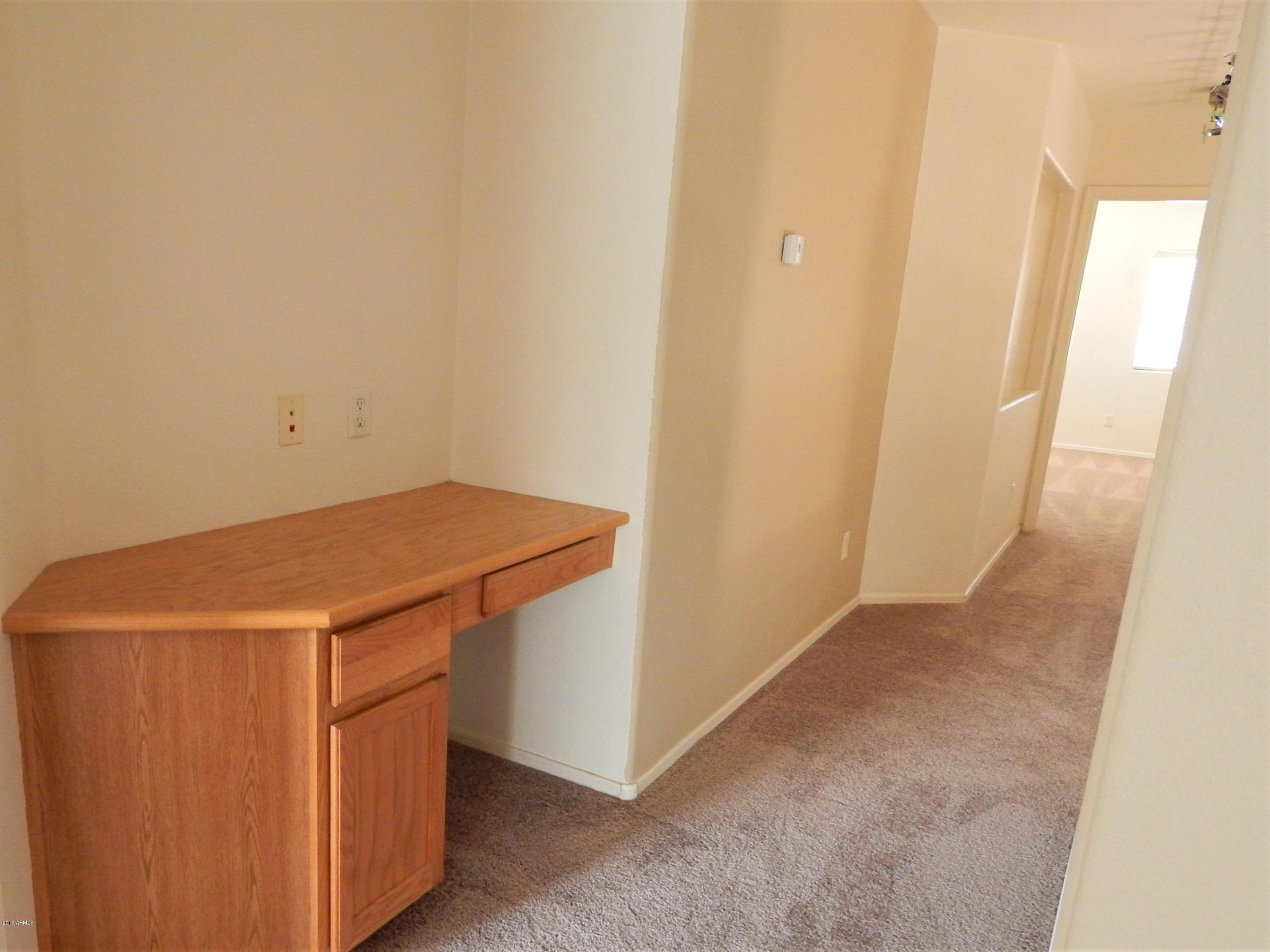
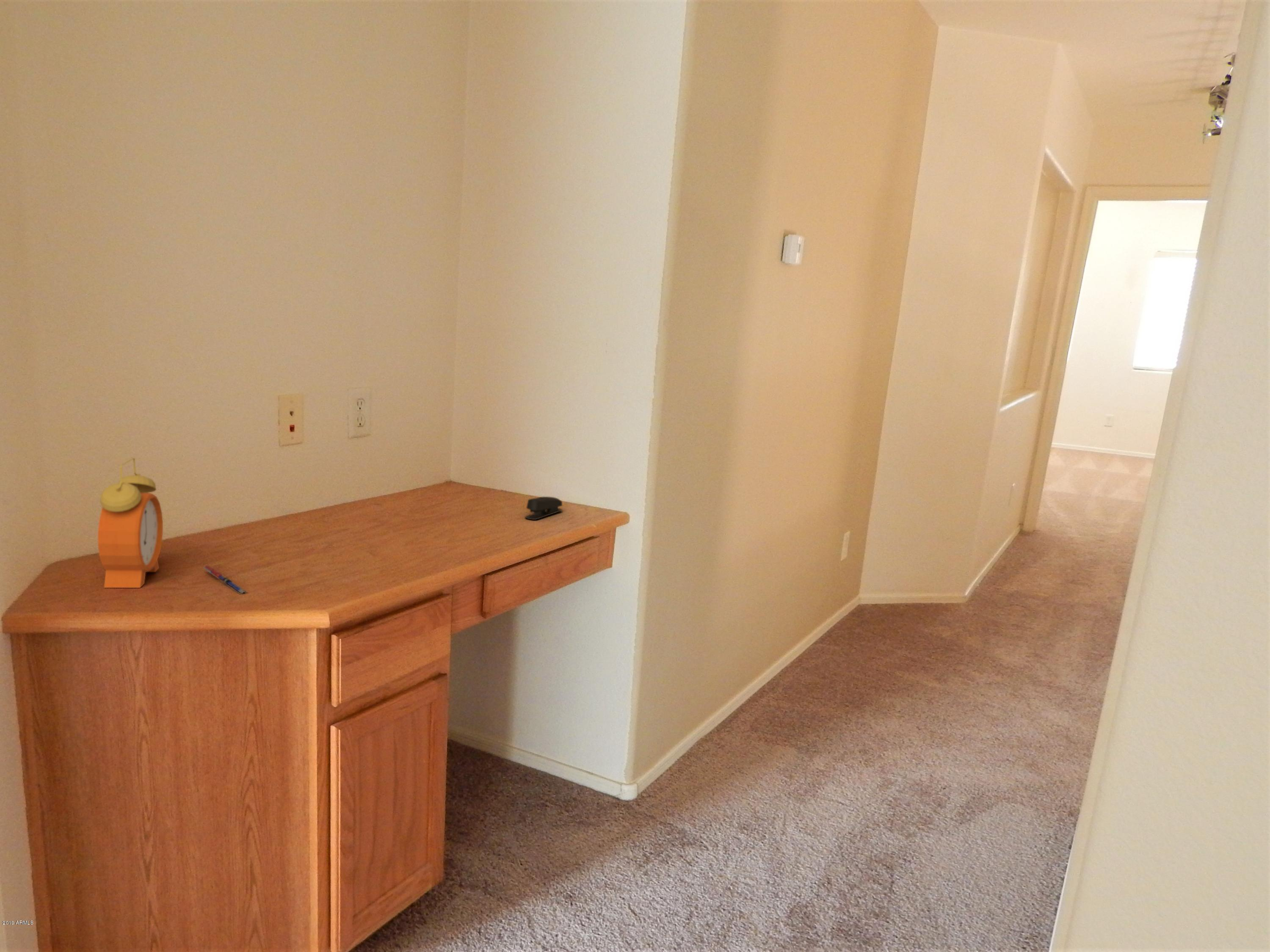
+ alarm clock [97,458,163,588]
+ stapler [525,496,563,520]
+ pen [203,565,248,595]
